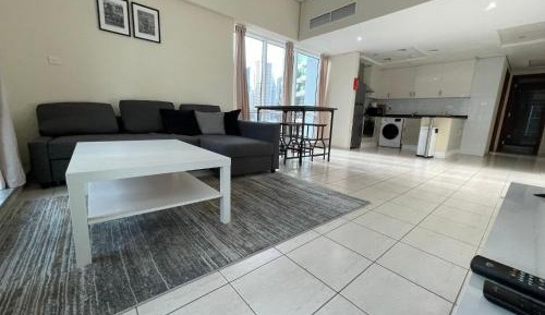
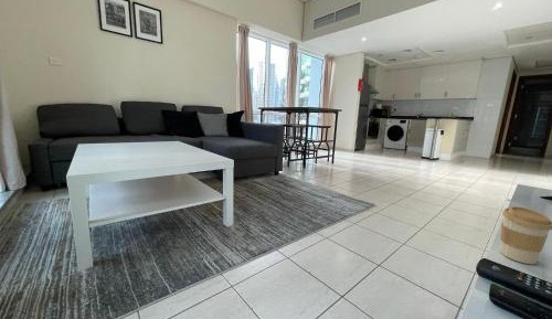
+ coffee cup [499,205,552,265]
